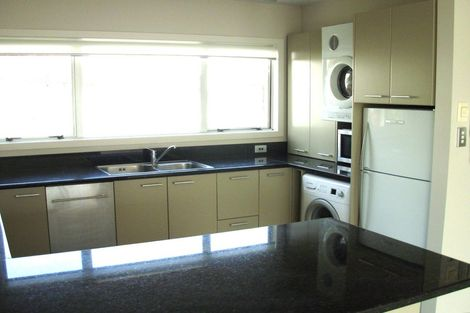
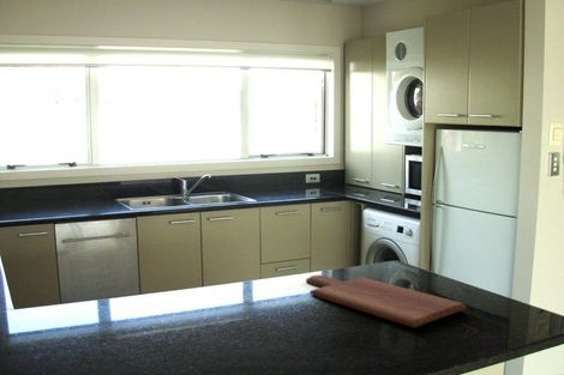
+ cutting board [305,273,468,328]
